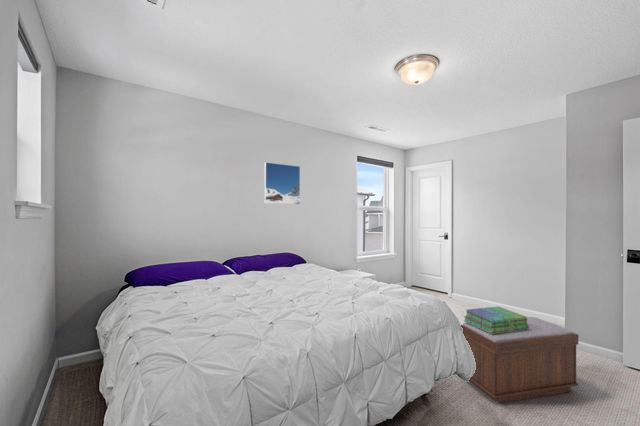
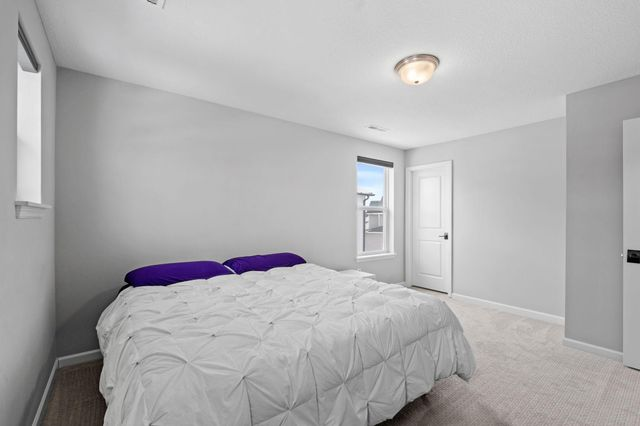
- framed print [263,161,301,205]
- stack of books [463,306,529,334]
- bench [460,316,579,404]
